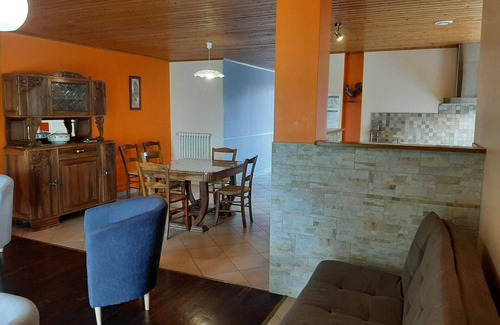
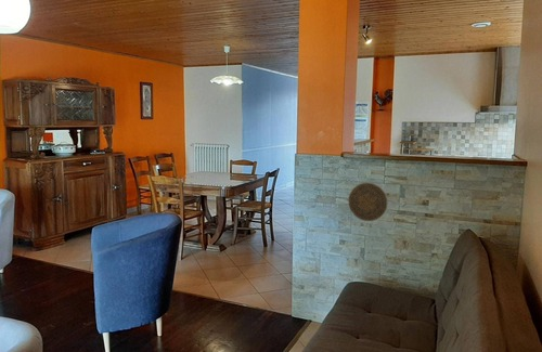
+ decorative plate [347,182,388,222]
